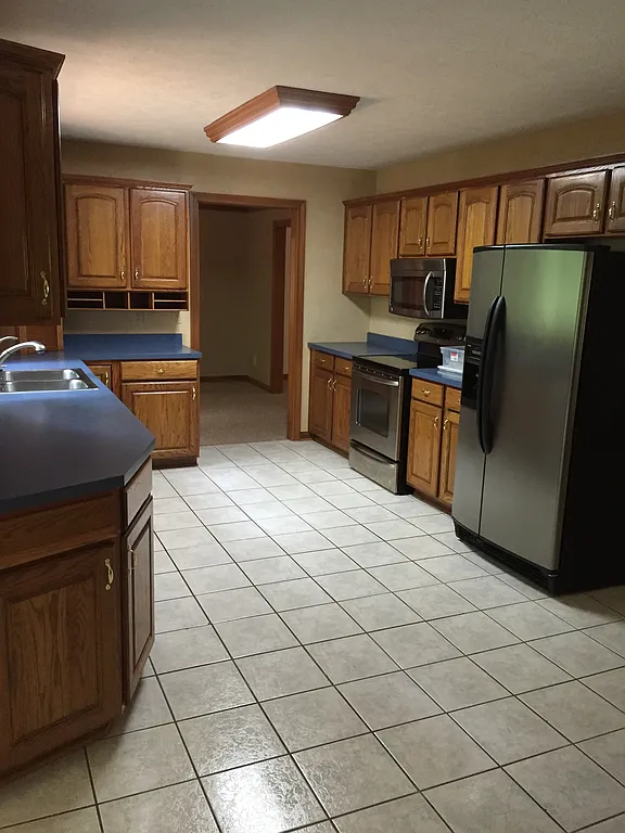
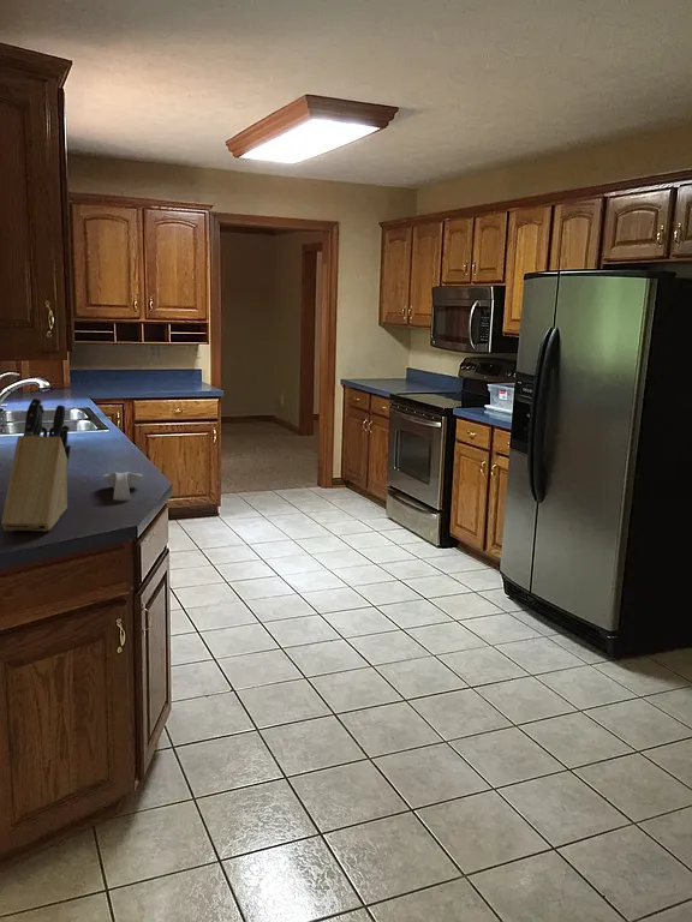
+ knife block [0,396,72,533]
+ spoon rest [102,471,143,501]
